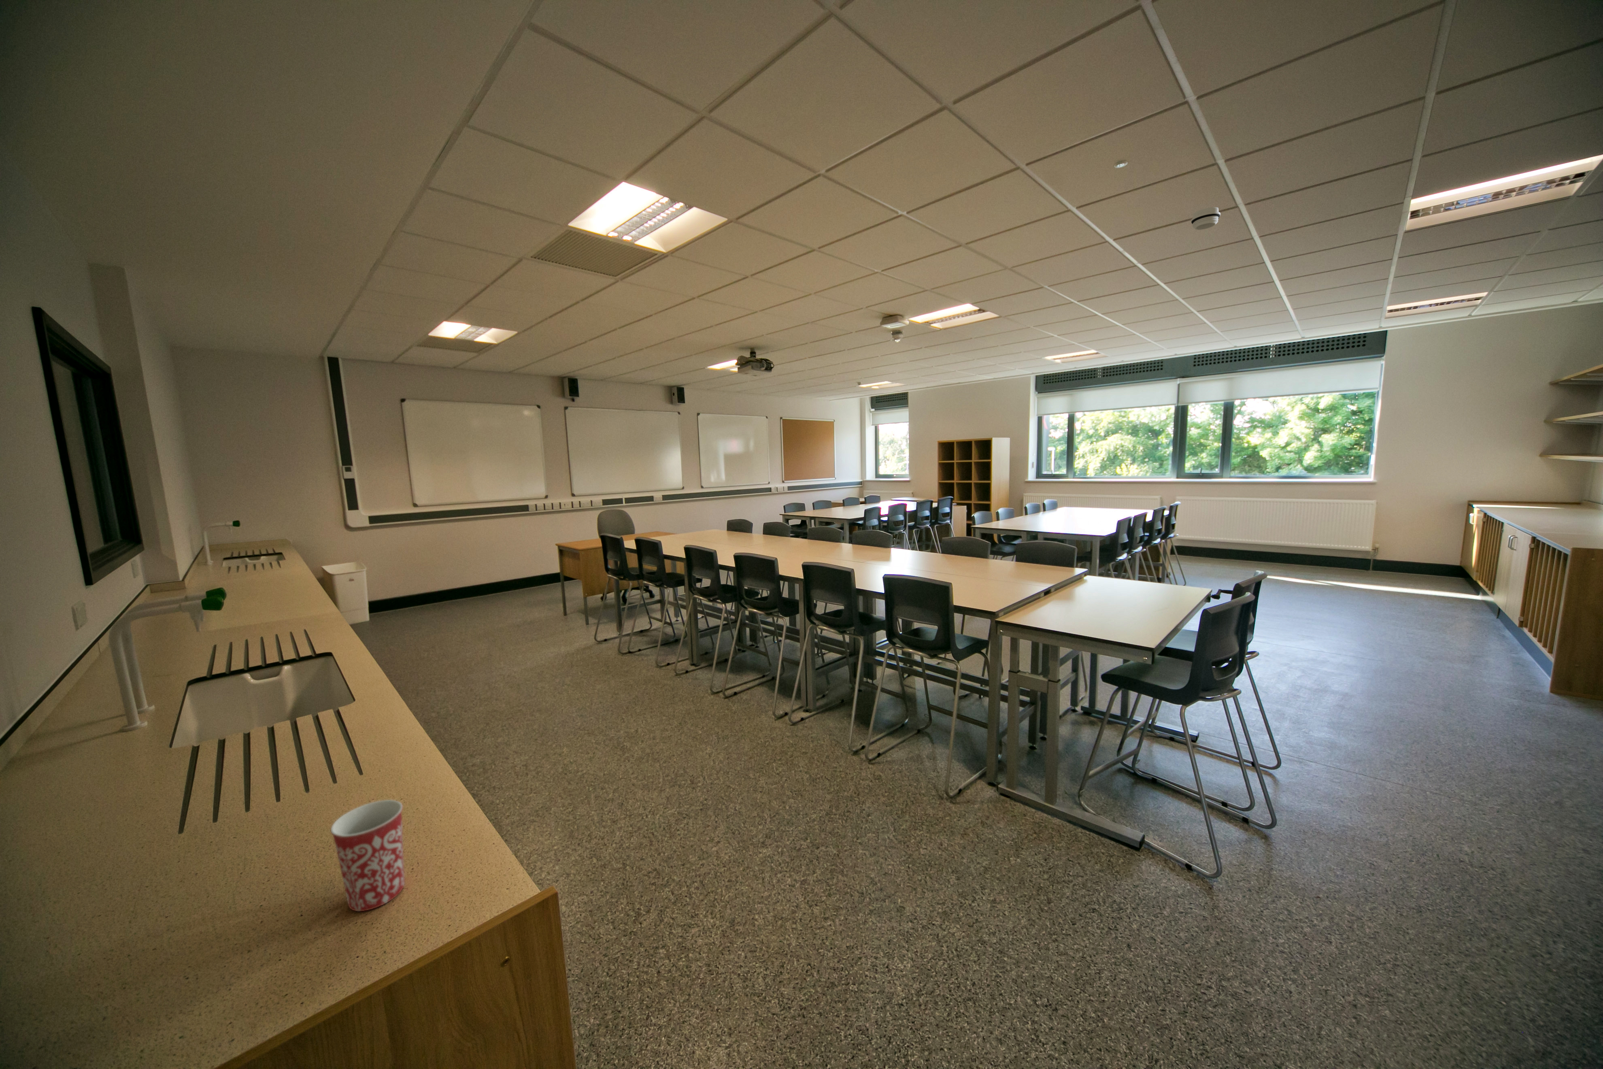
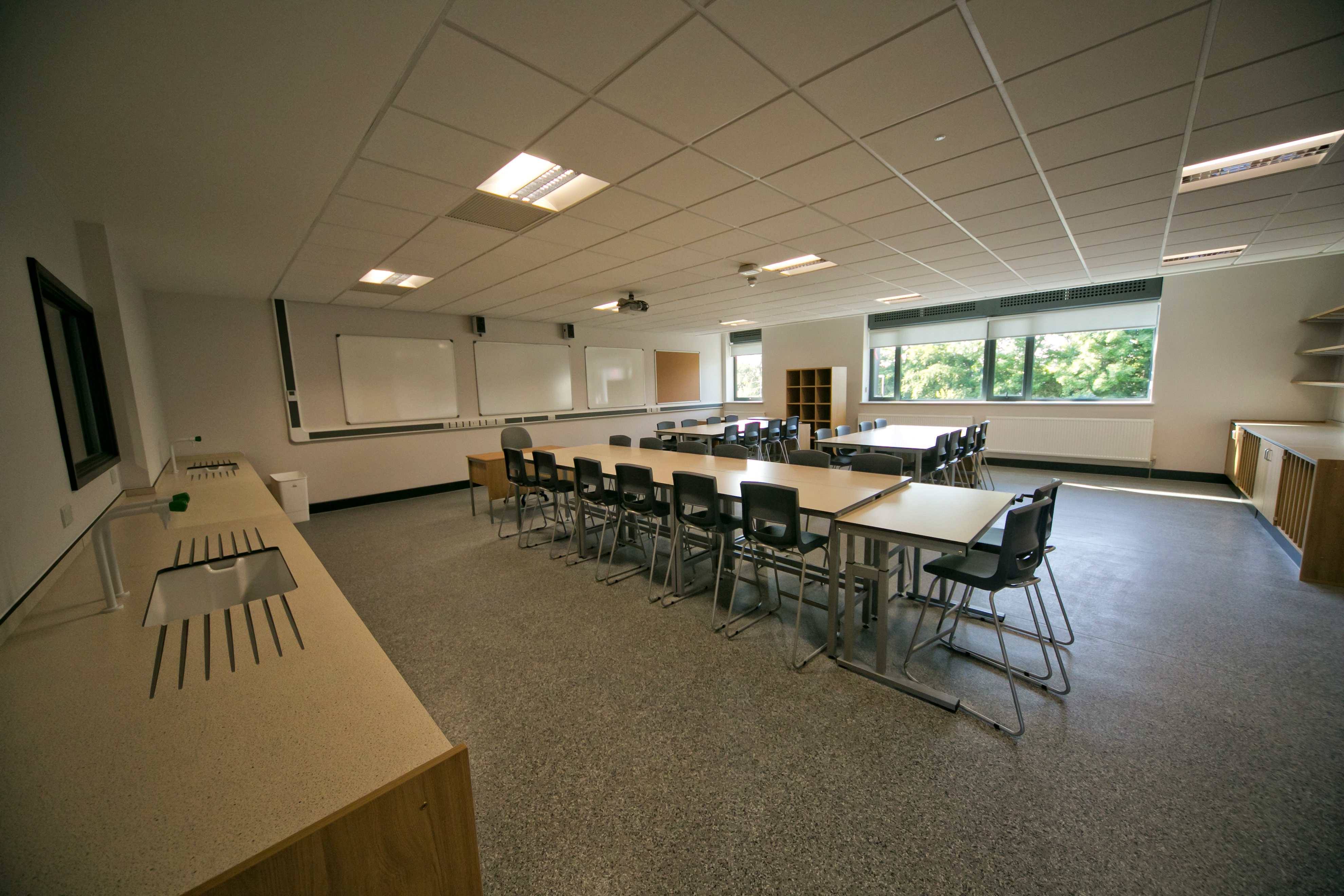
- smoke detector [1190,206,1221,230]
- mug [330,799,406,912]
